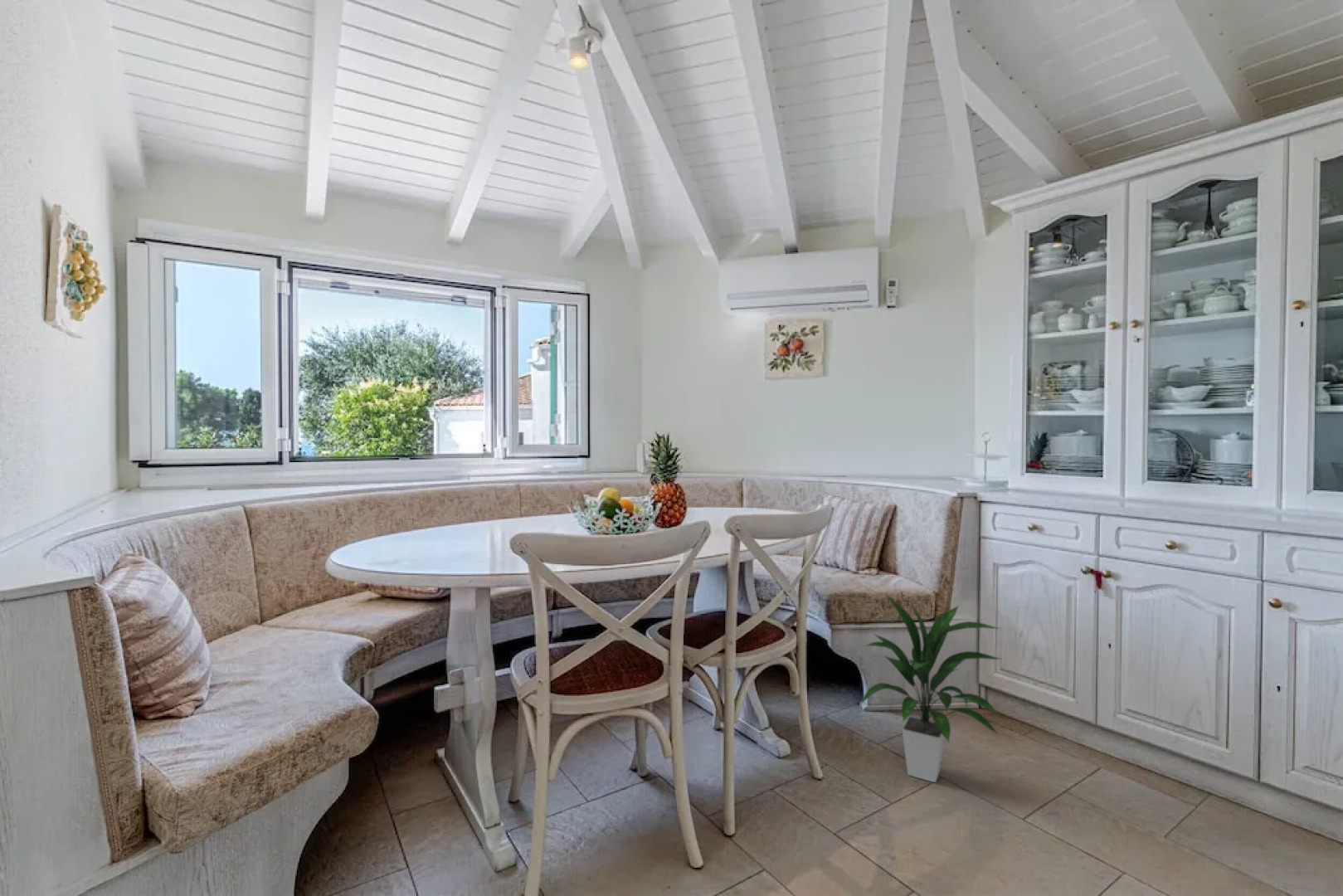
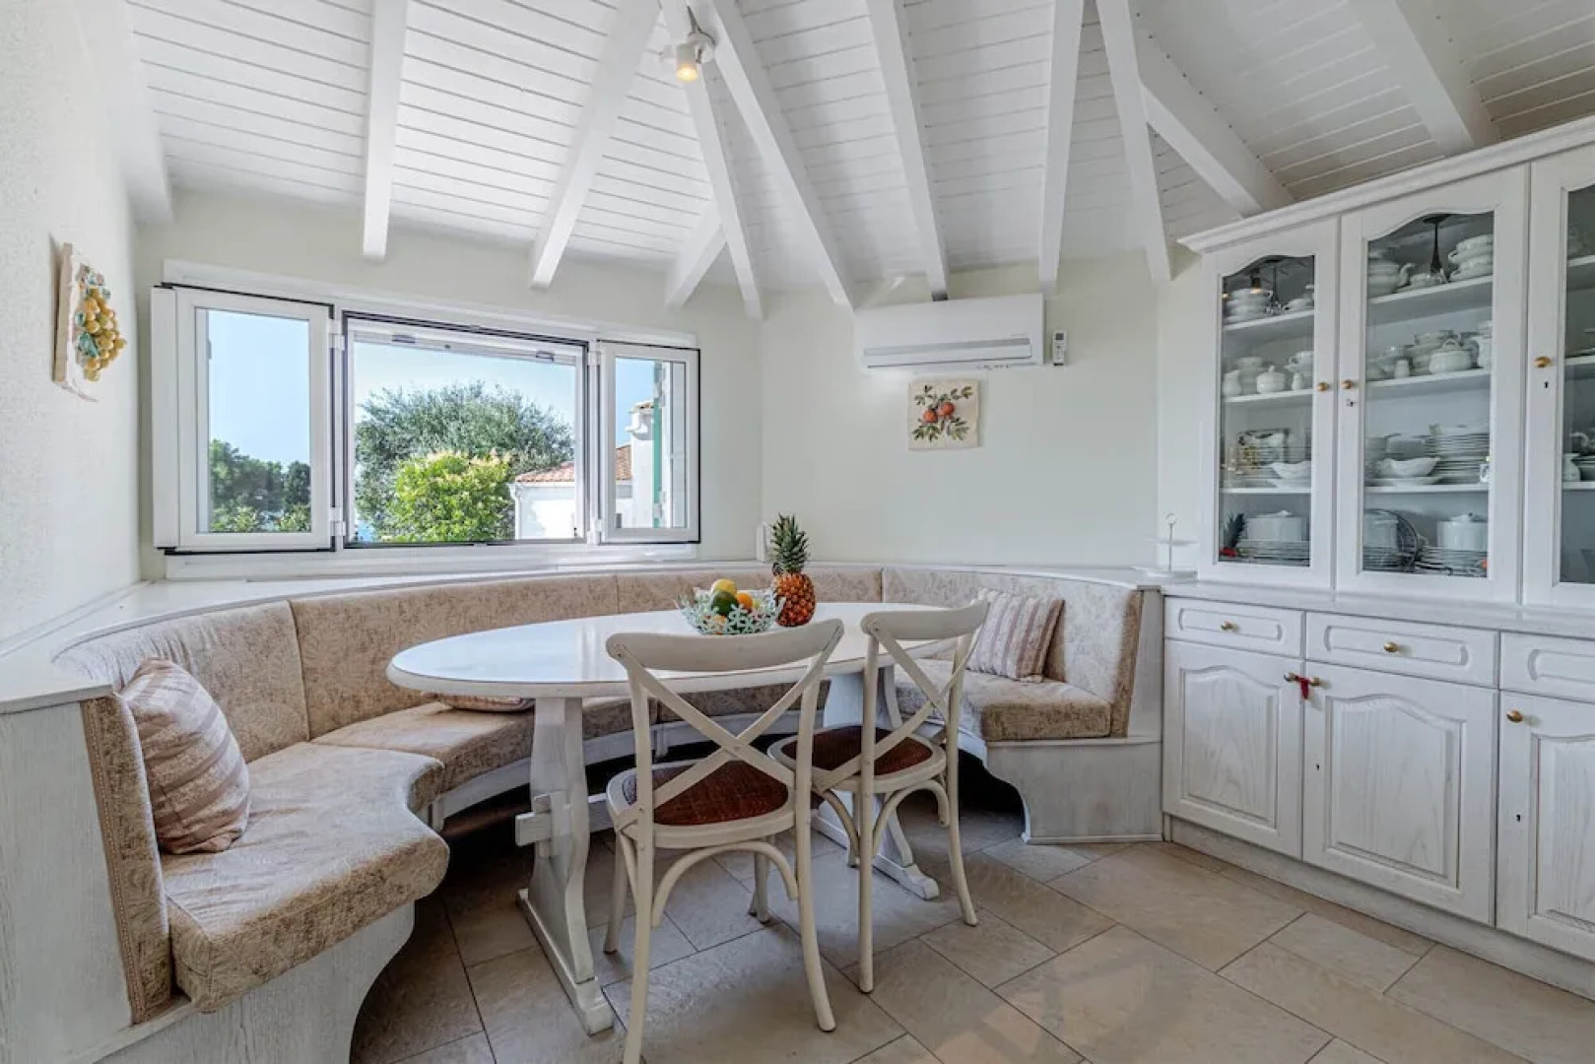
- indoor plant [855,592,1005,783]
